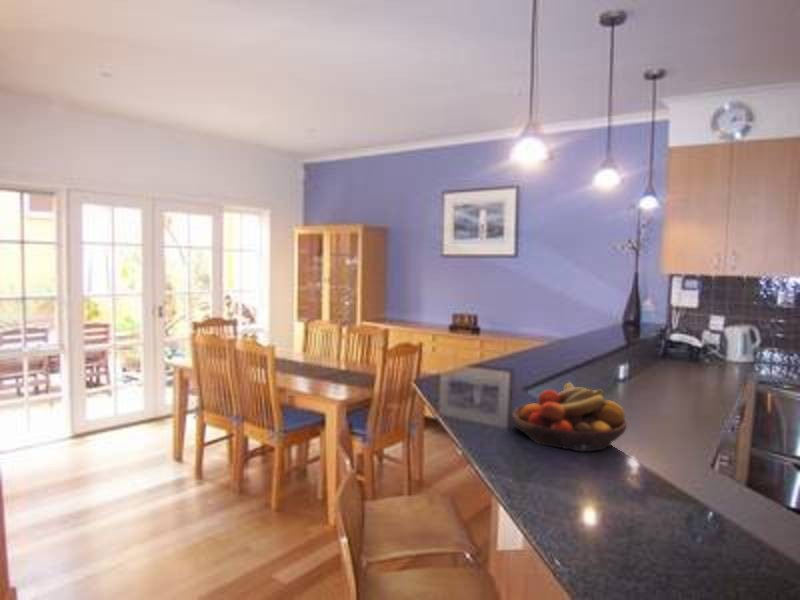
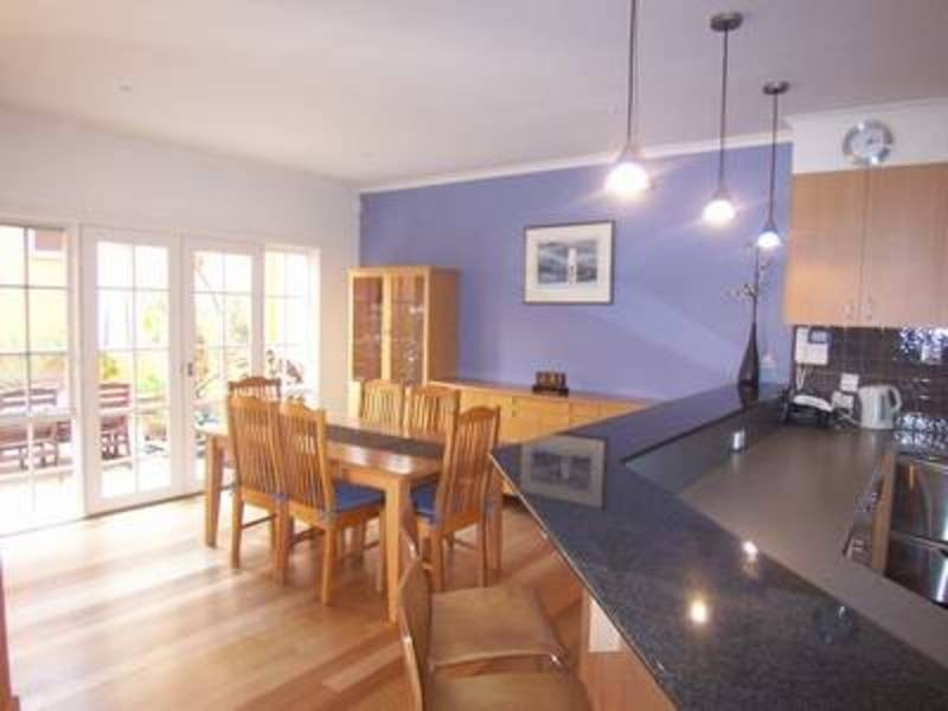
- fruit bowl [511,381,628,452]
